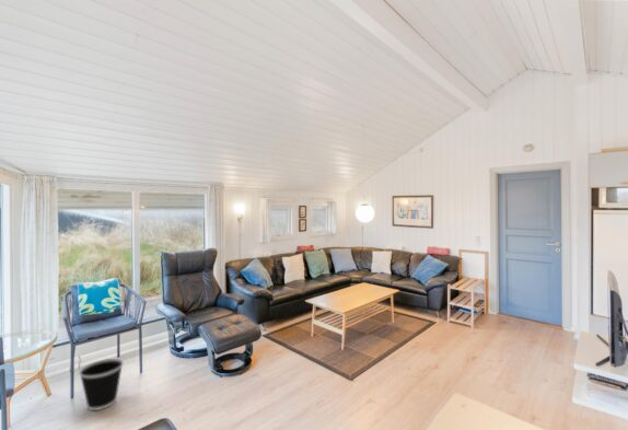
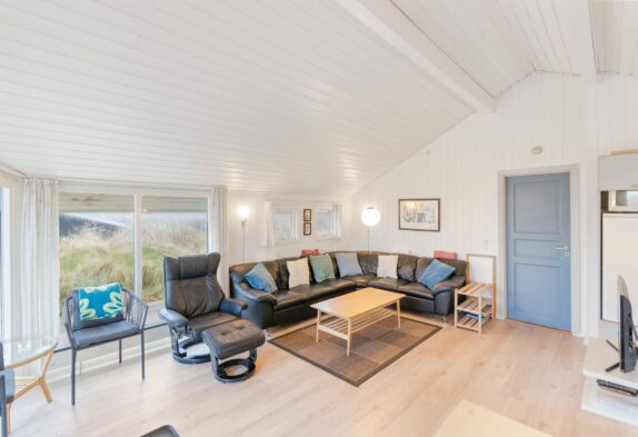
- wastebasket [78,358,125,411]
